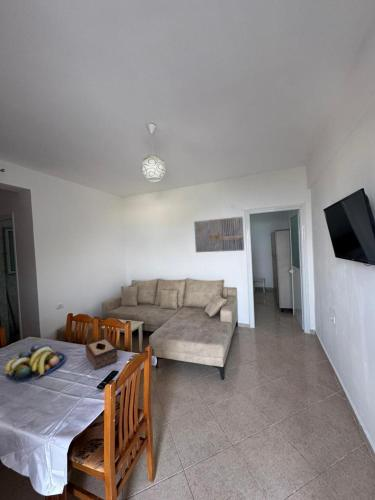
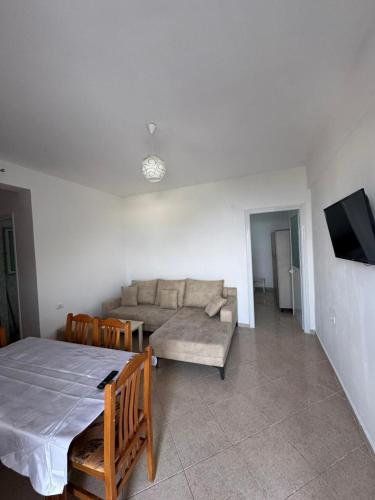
- tissue box [85,337,119,371]
- fruit bowl [4,343,67,384]
- wall art [193,216,245,253]
